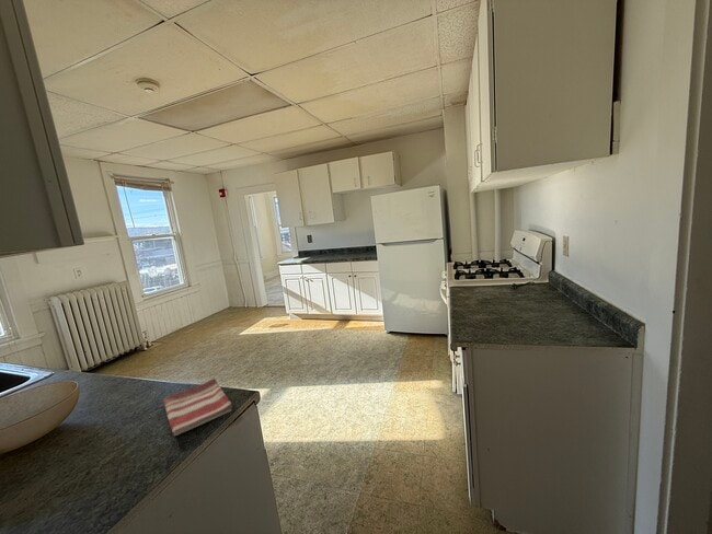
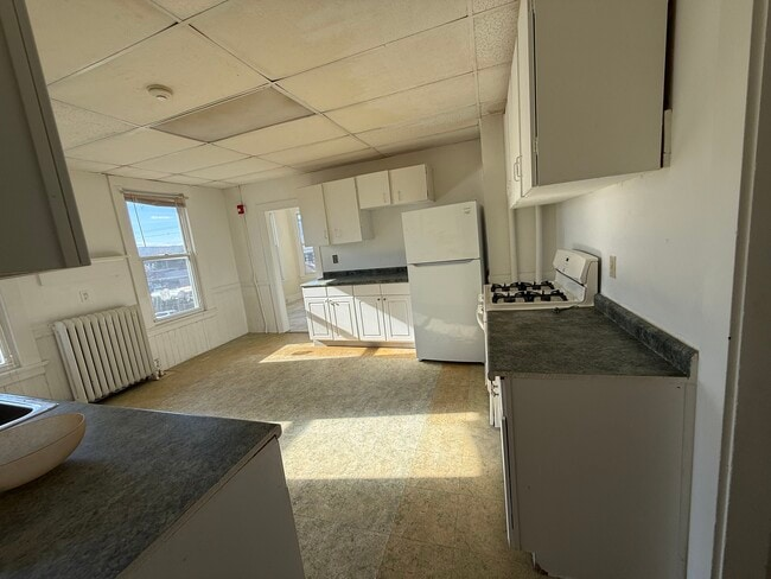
- dish towel [162,378,233,437]
